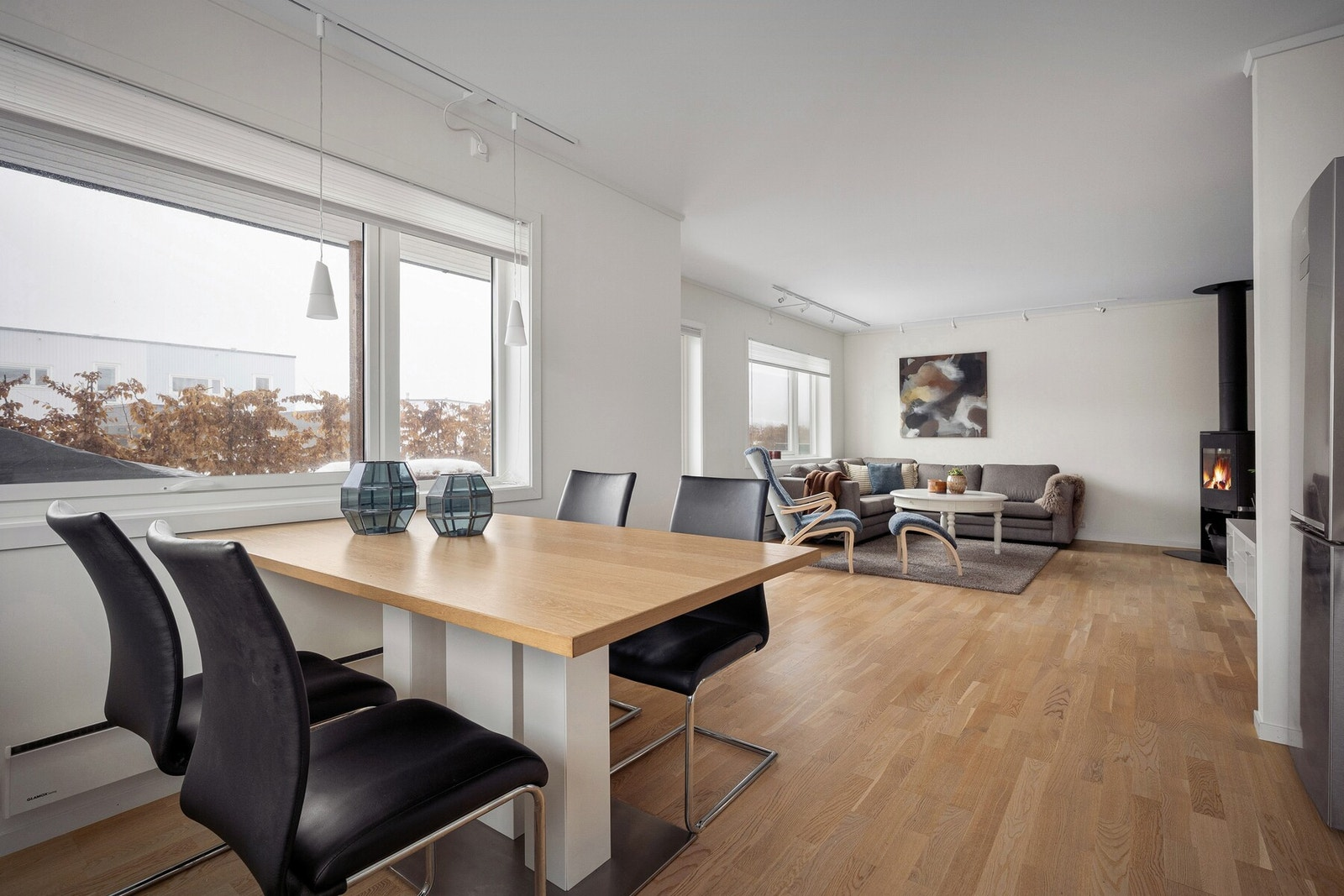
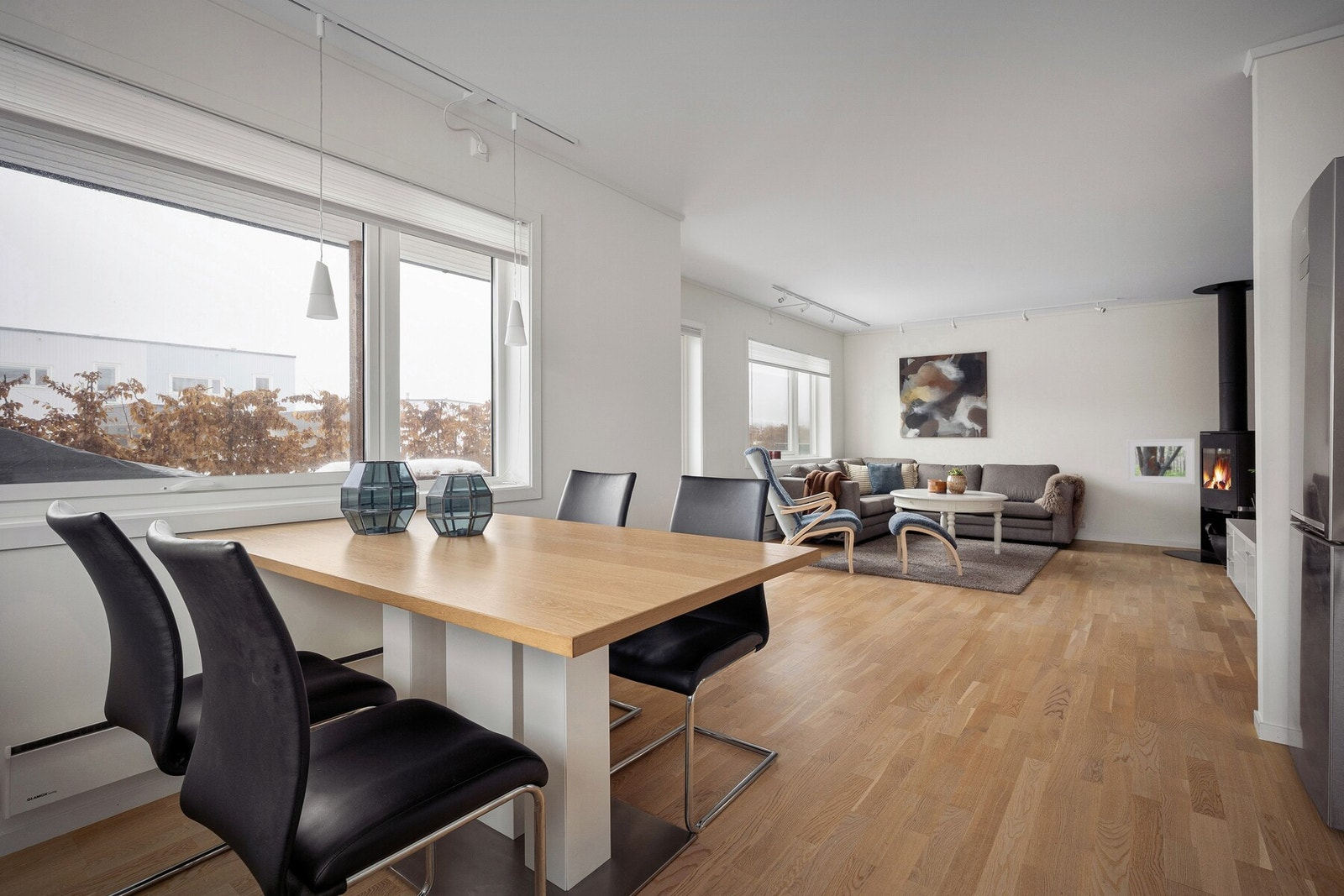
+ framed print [1125,438,1196,485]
